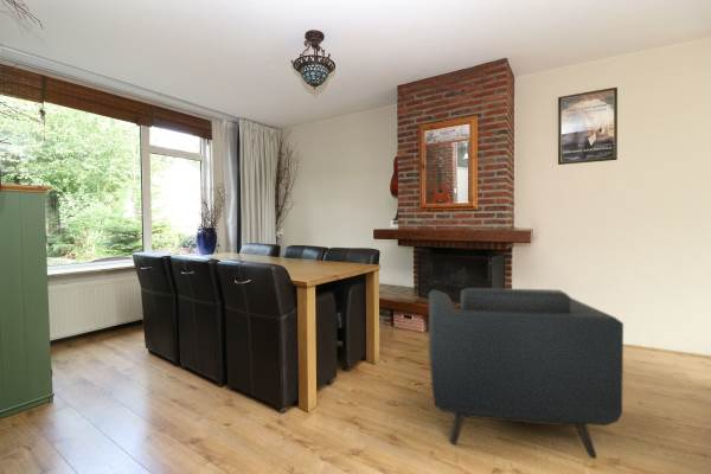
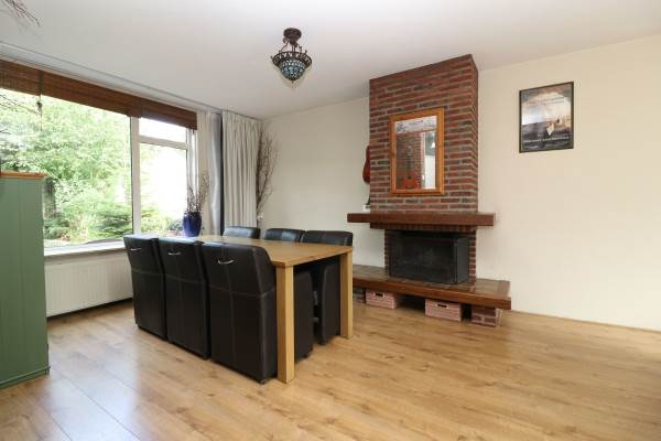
- armchair [428,287,624,460]
